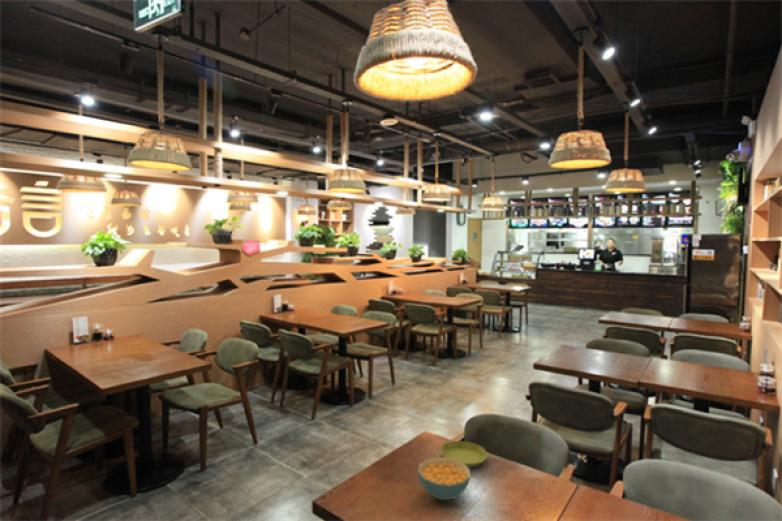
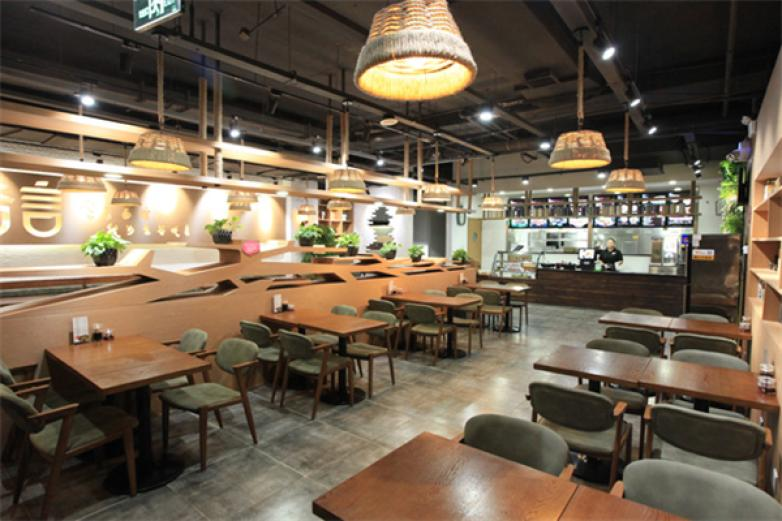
- saucer [439,440,488,468]
- cereal bowl [417,456,471,501]
